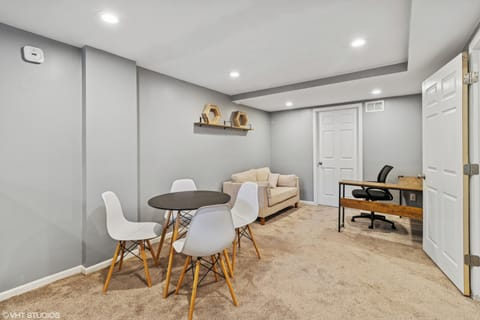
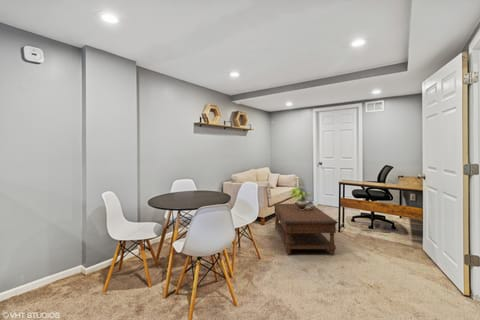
+ coffee table [272,203,339,255]
+ potted plant [289,185,315,211]
